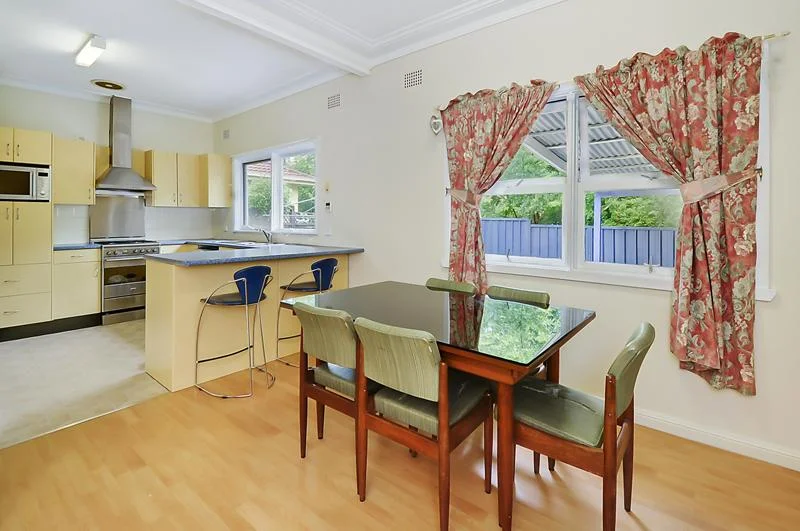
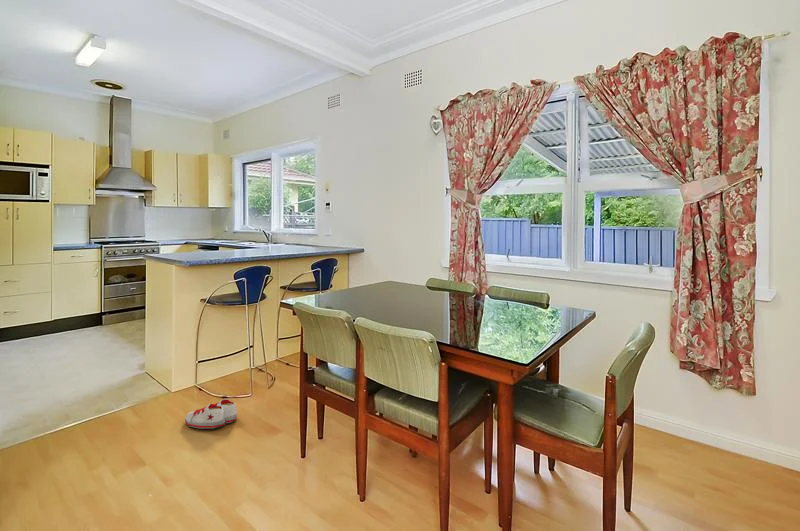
+ shoe [184,398,238,430]
